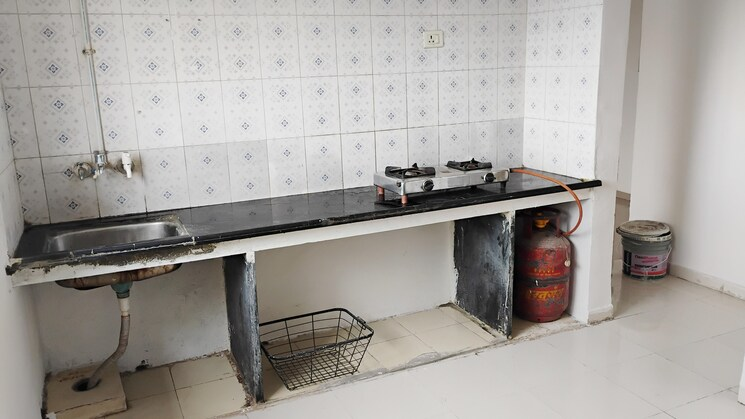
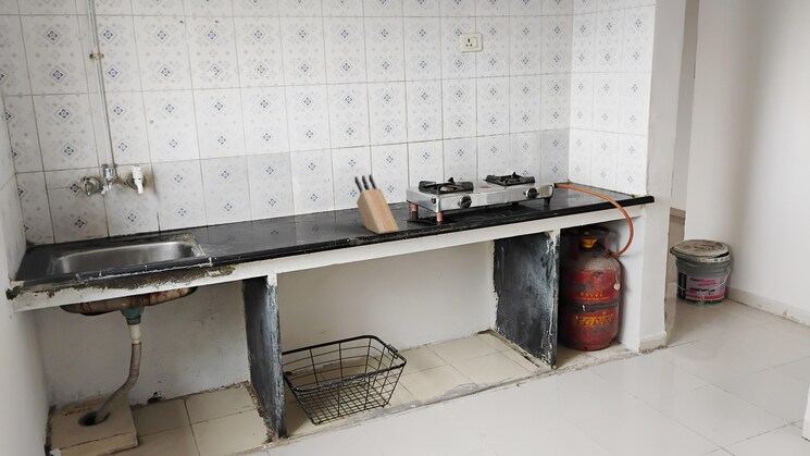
+ knife block [353,173,400,235]
